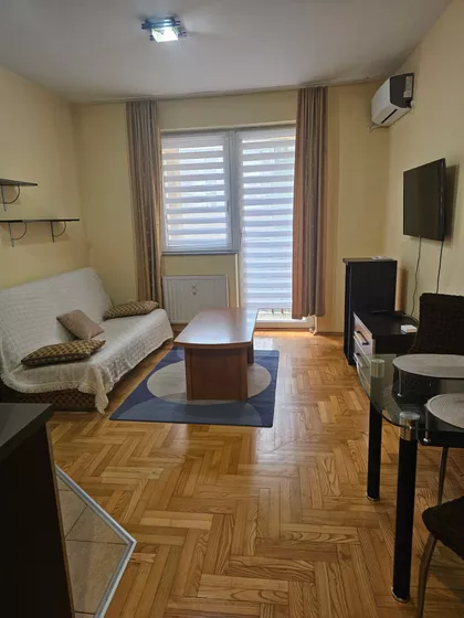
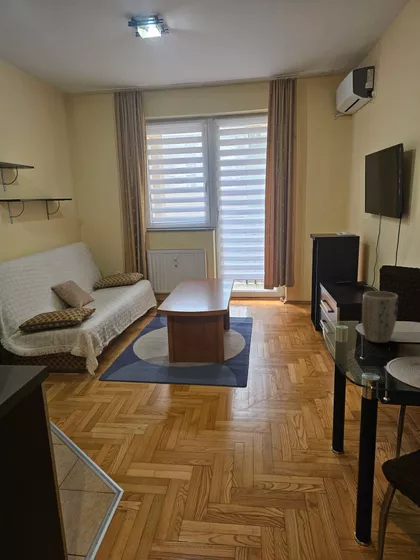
+ plant pot [361,290,399,344]
